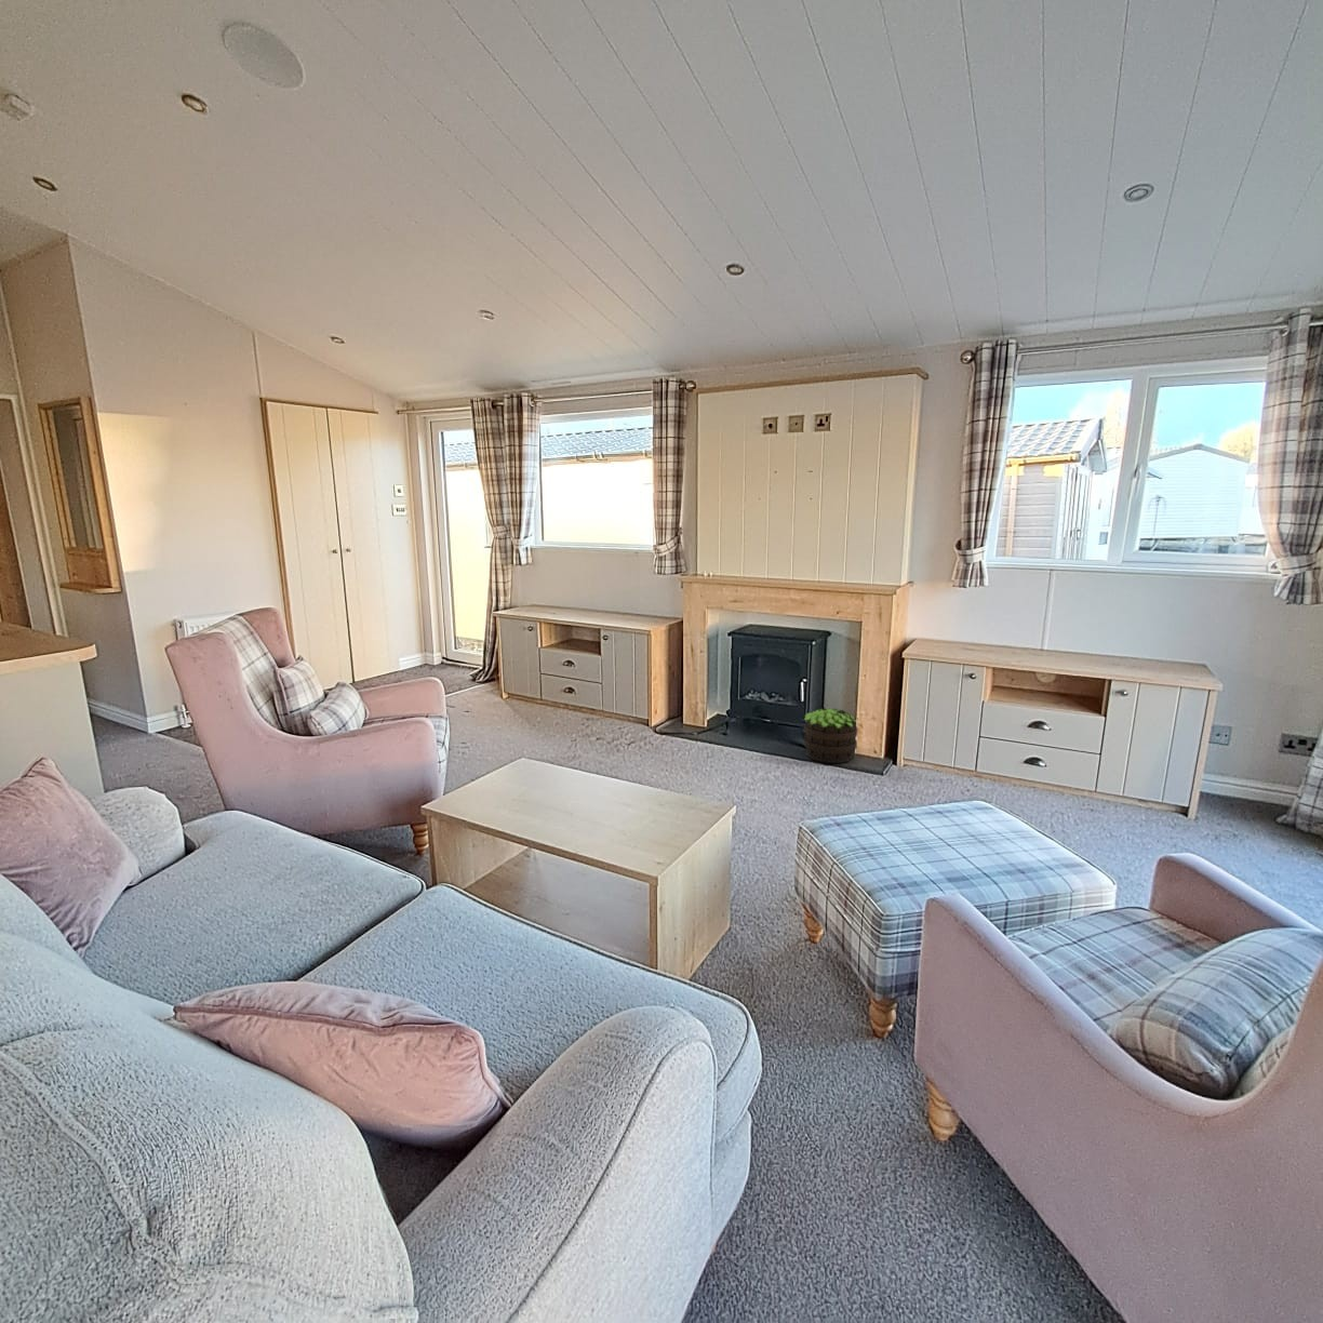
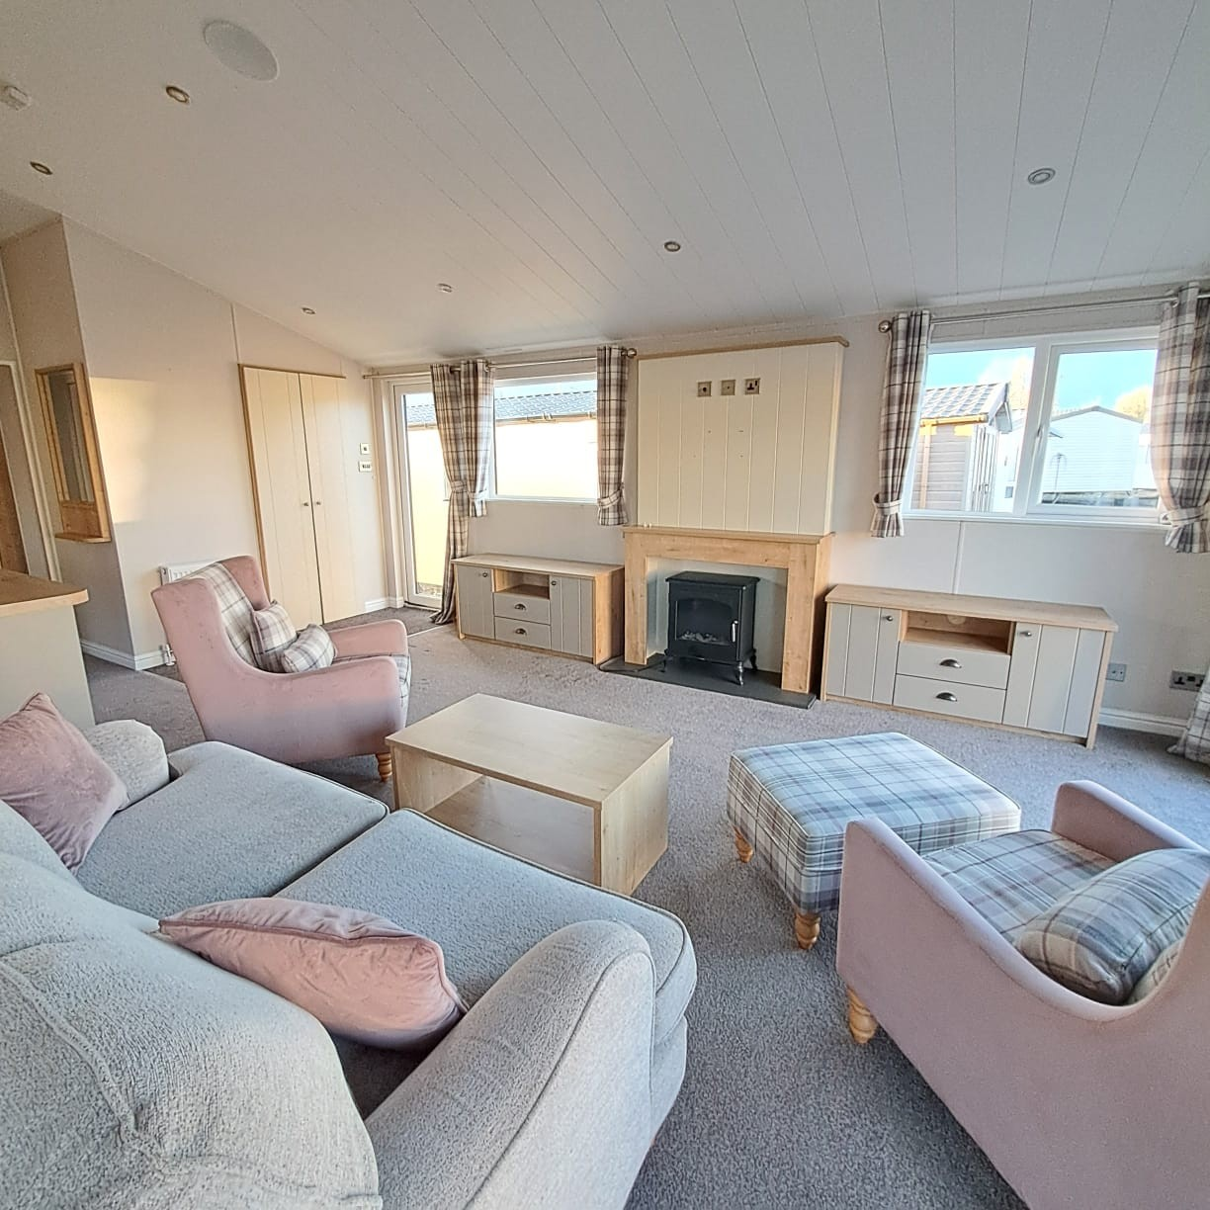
- potted plant [803,706,860,764]
